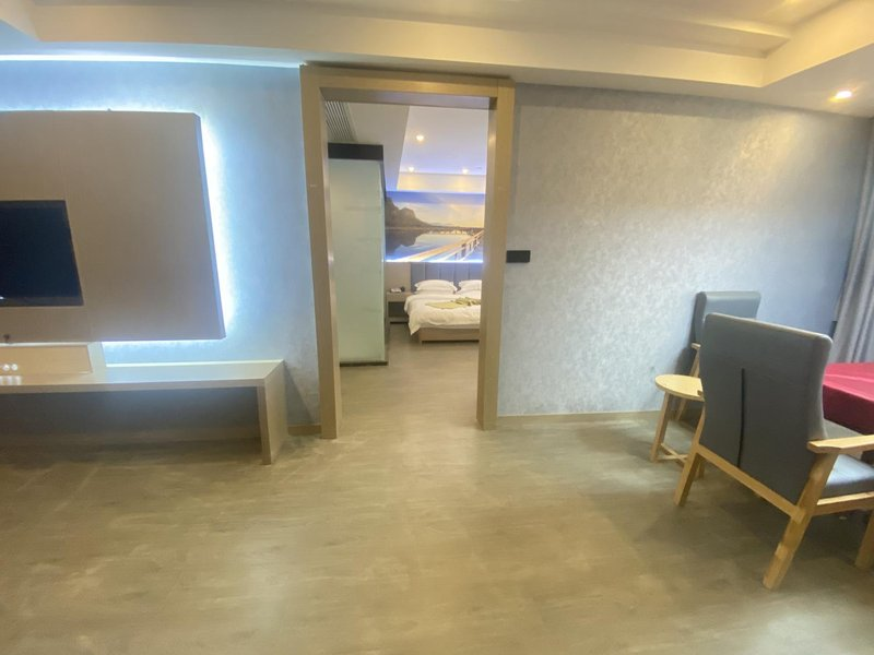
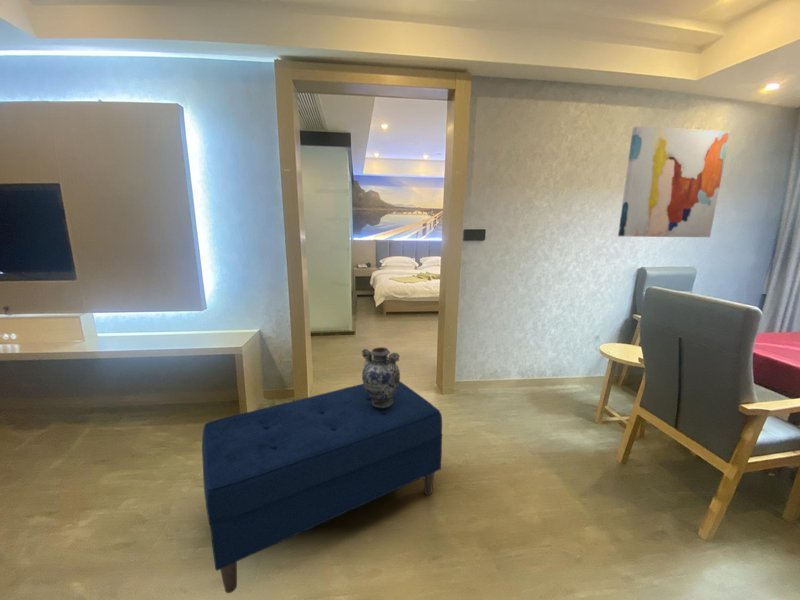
+ wall art [617,125,731,238]
+ decorative vase [361,346,401,408]
+ bench [201,381,444,594]
